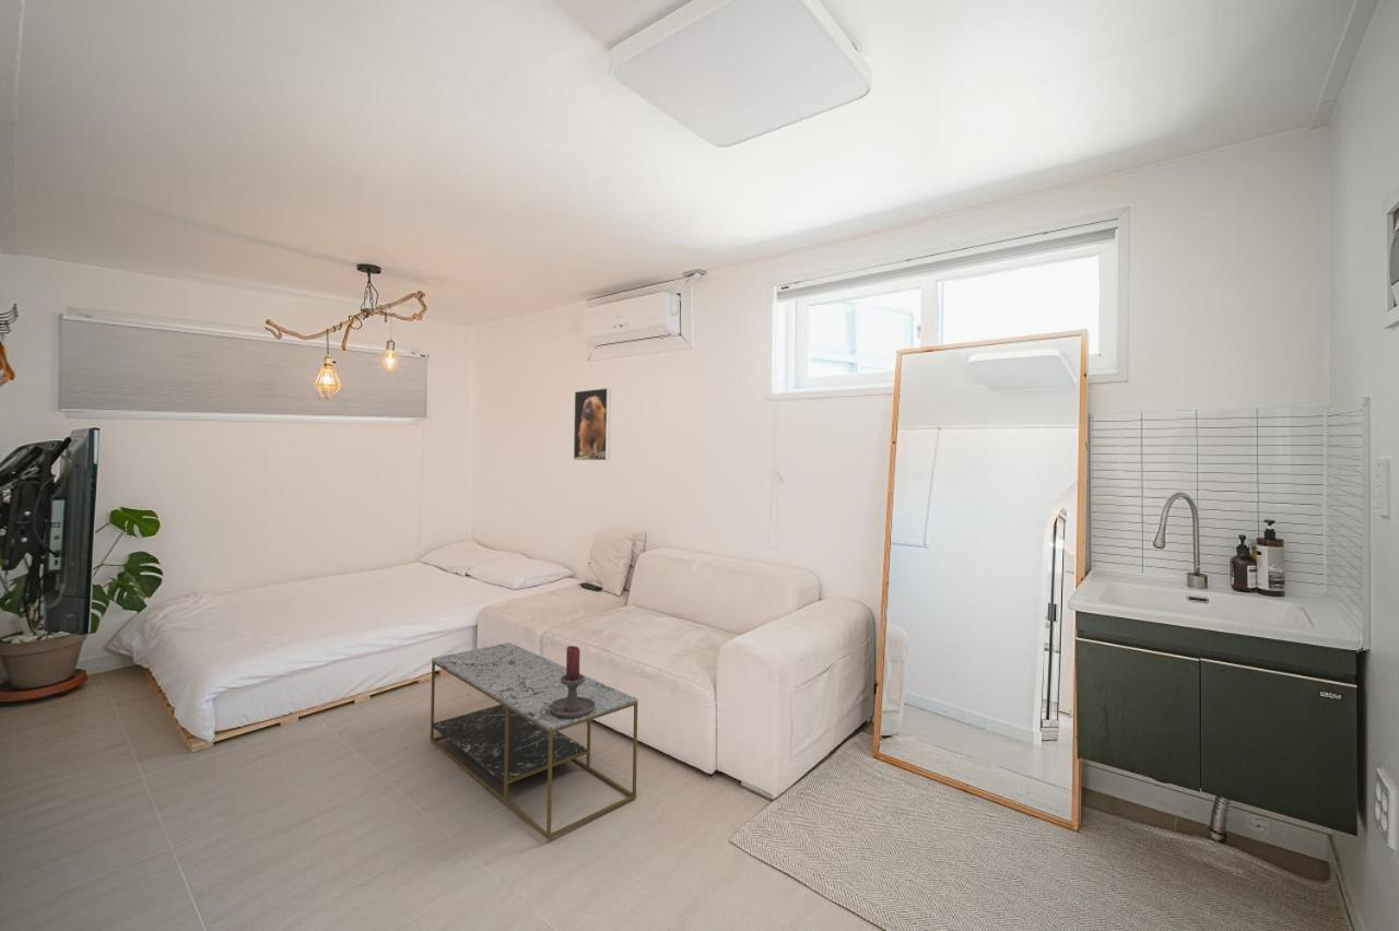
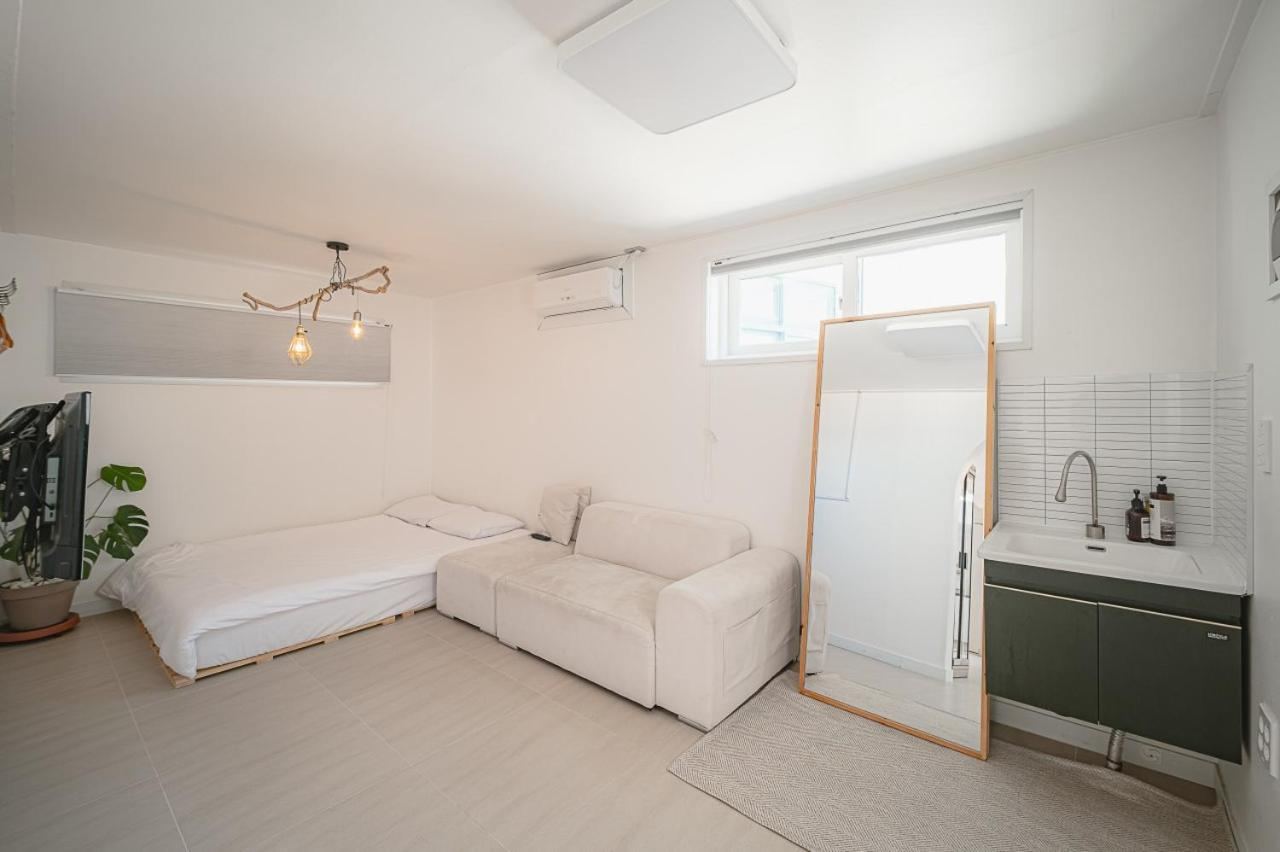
- candle holder [540,645,596,718]
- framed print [573,387,611,461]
- coffee table [430,641,639,840]
